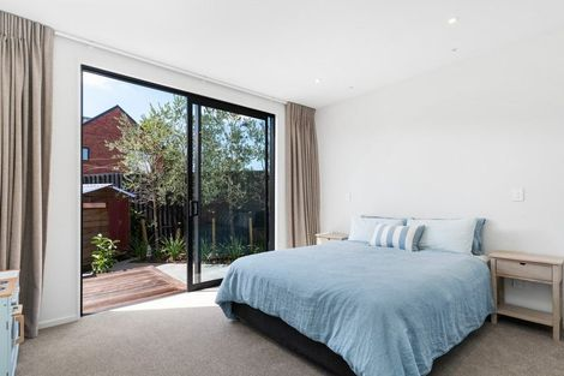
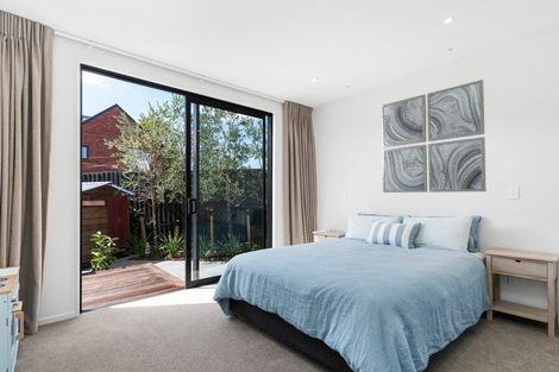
+ wall art [381,78,488,194]
